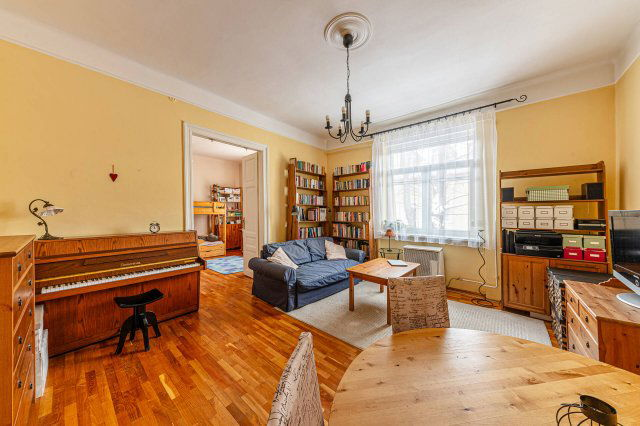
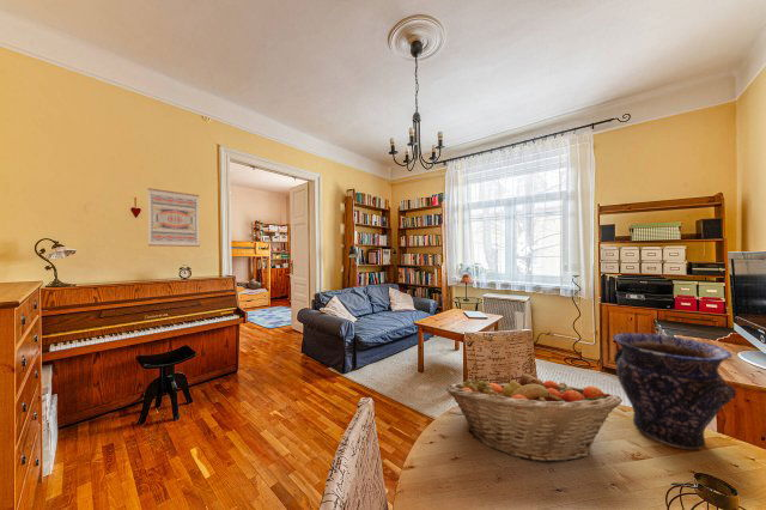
+ fruit basket [445,371,624,465]
+ wall art [147,187,201,248]
+ vase [612,332,737,450]
